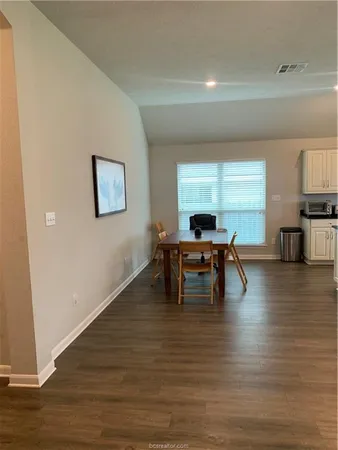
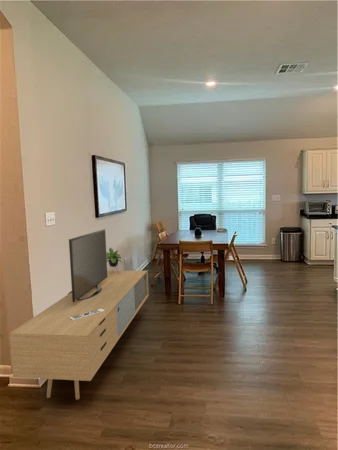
+ media console [9,228,150,401]
